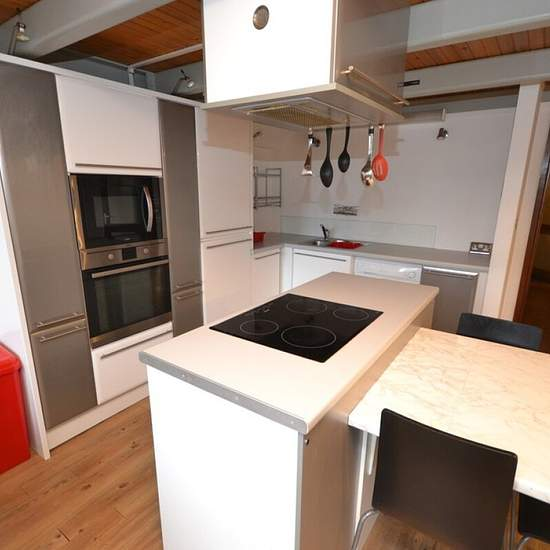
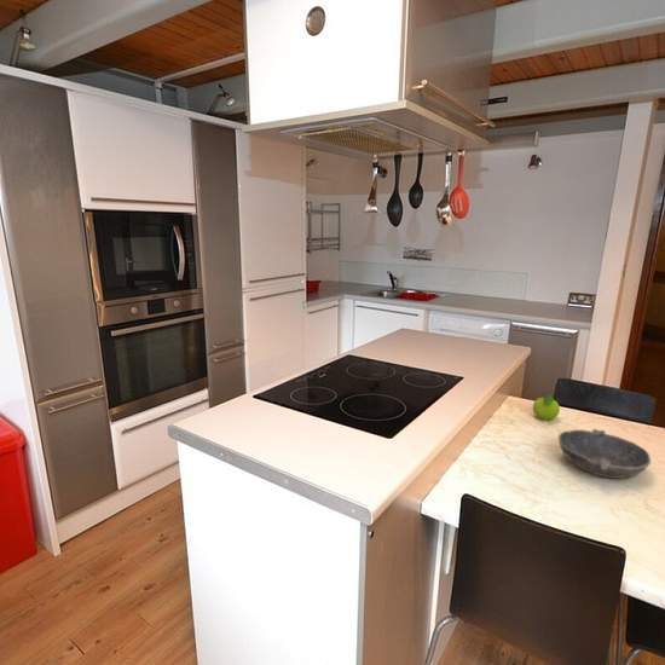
+ fruit [532,393,561,421]
+ bowl [557,428,652,480]
